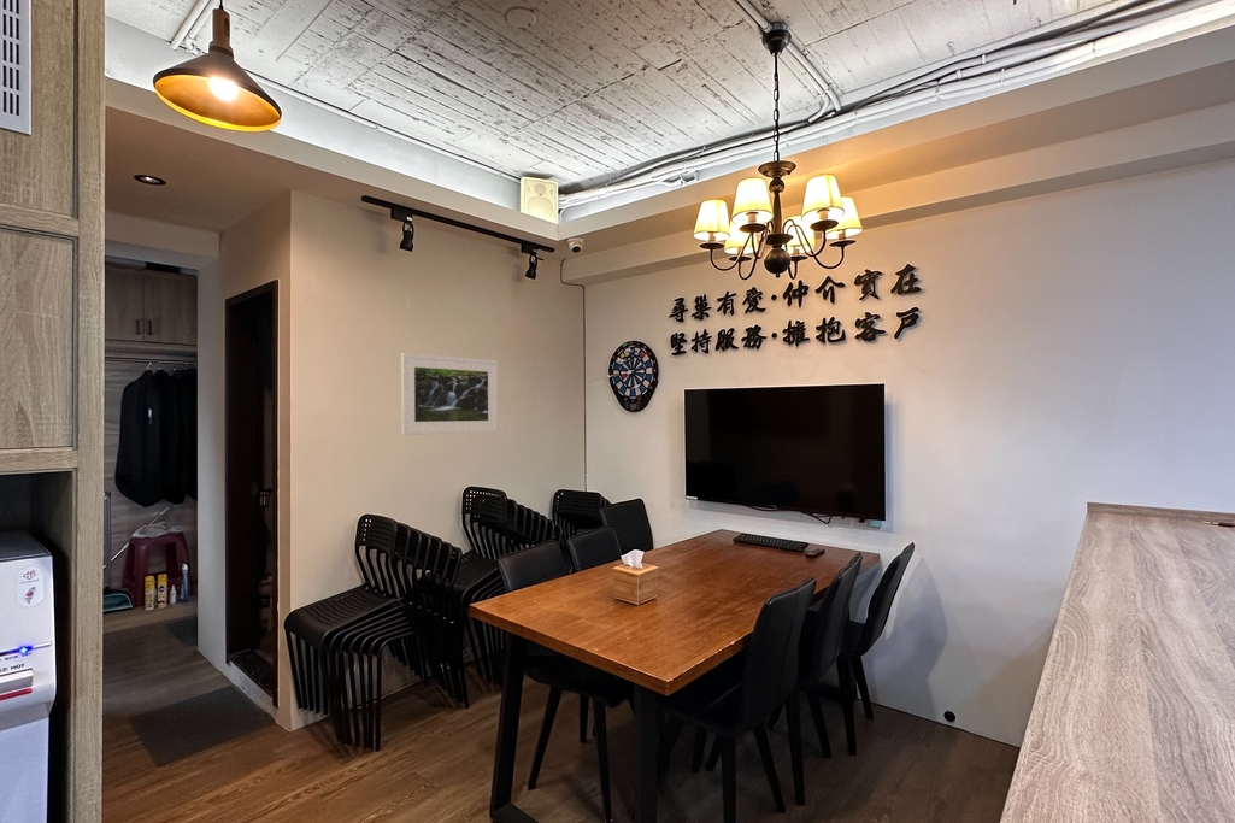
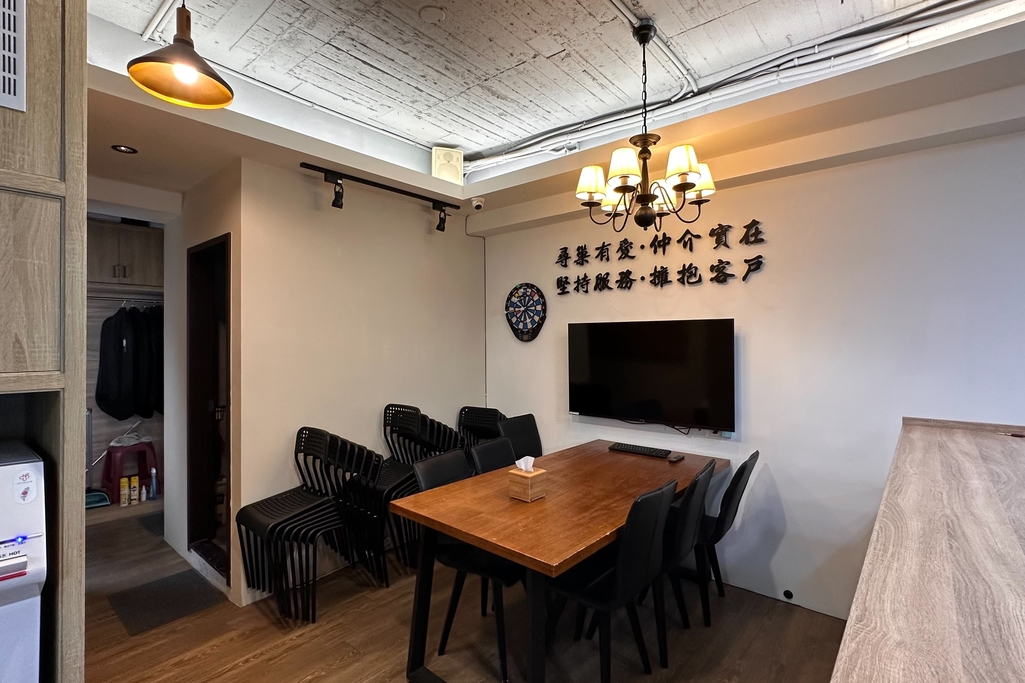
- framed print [400,352,499,436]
